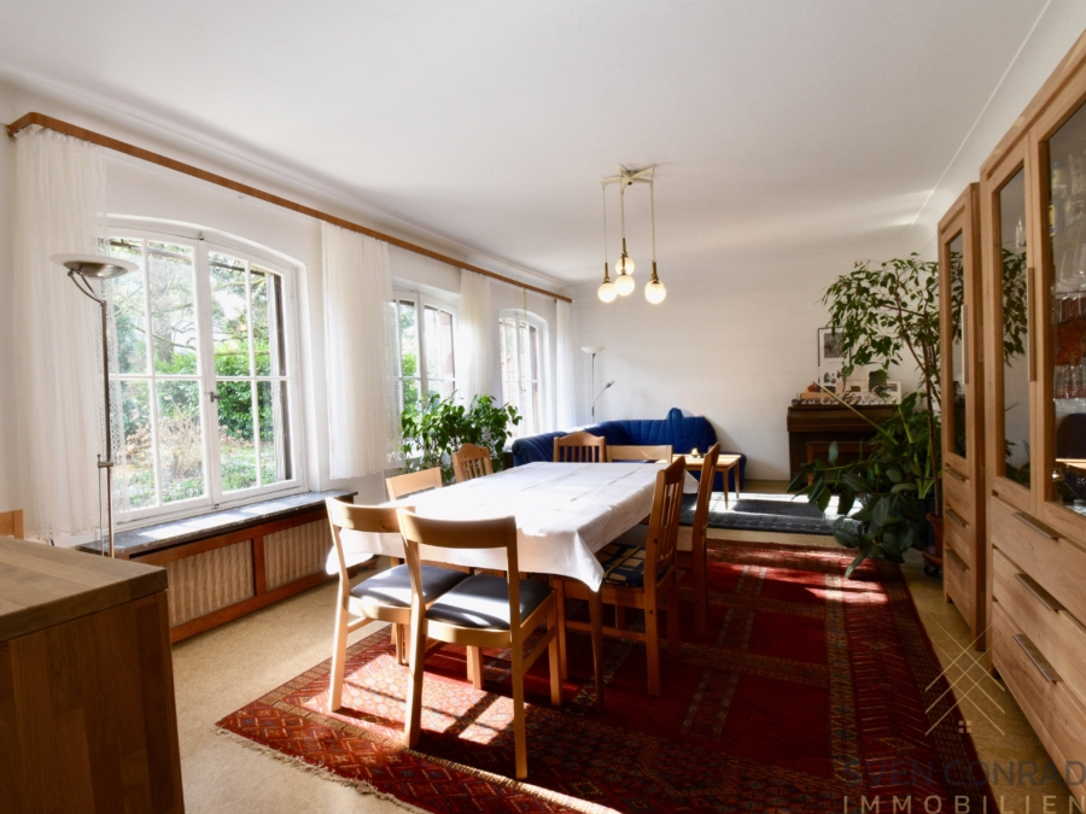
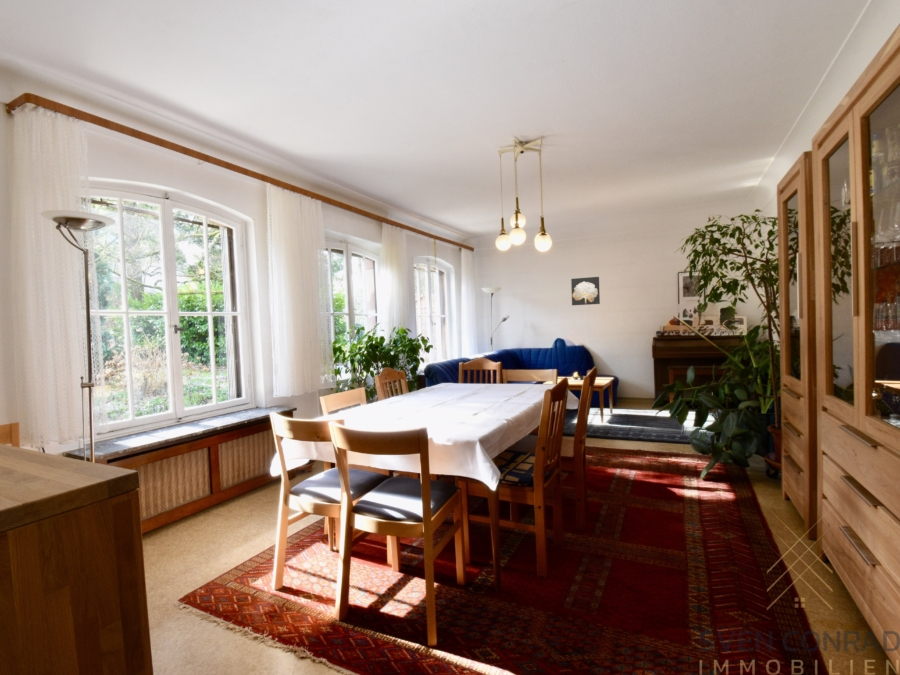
+ wall art [570,276,601,306]
